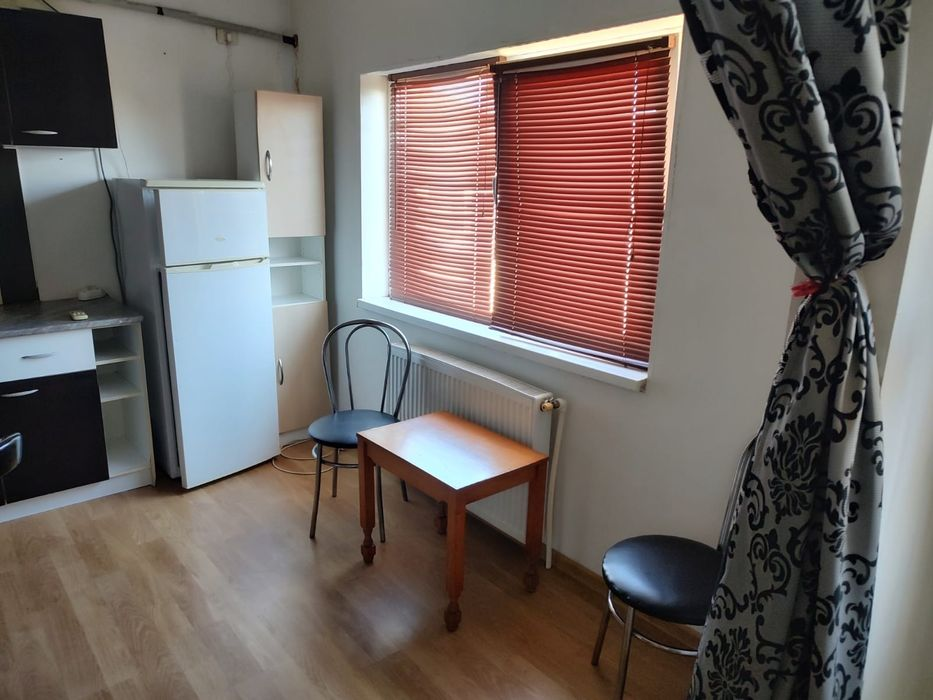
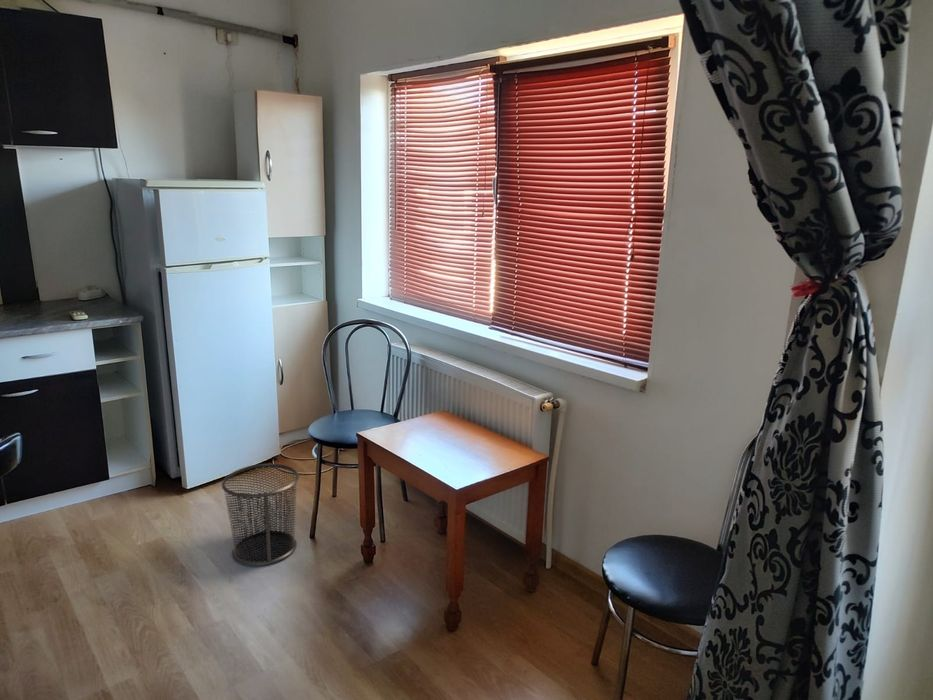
+ waste bin [221,463,300,566]
